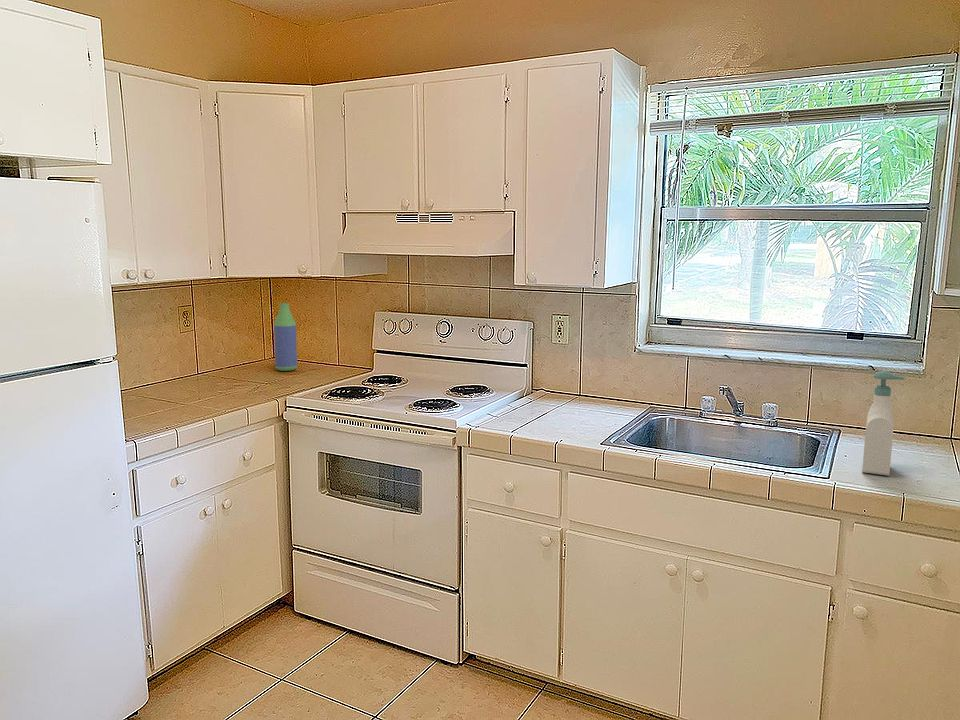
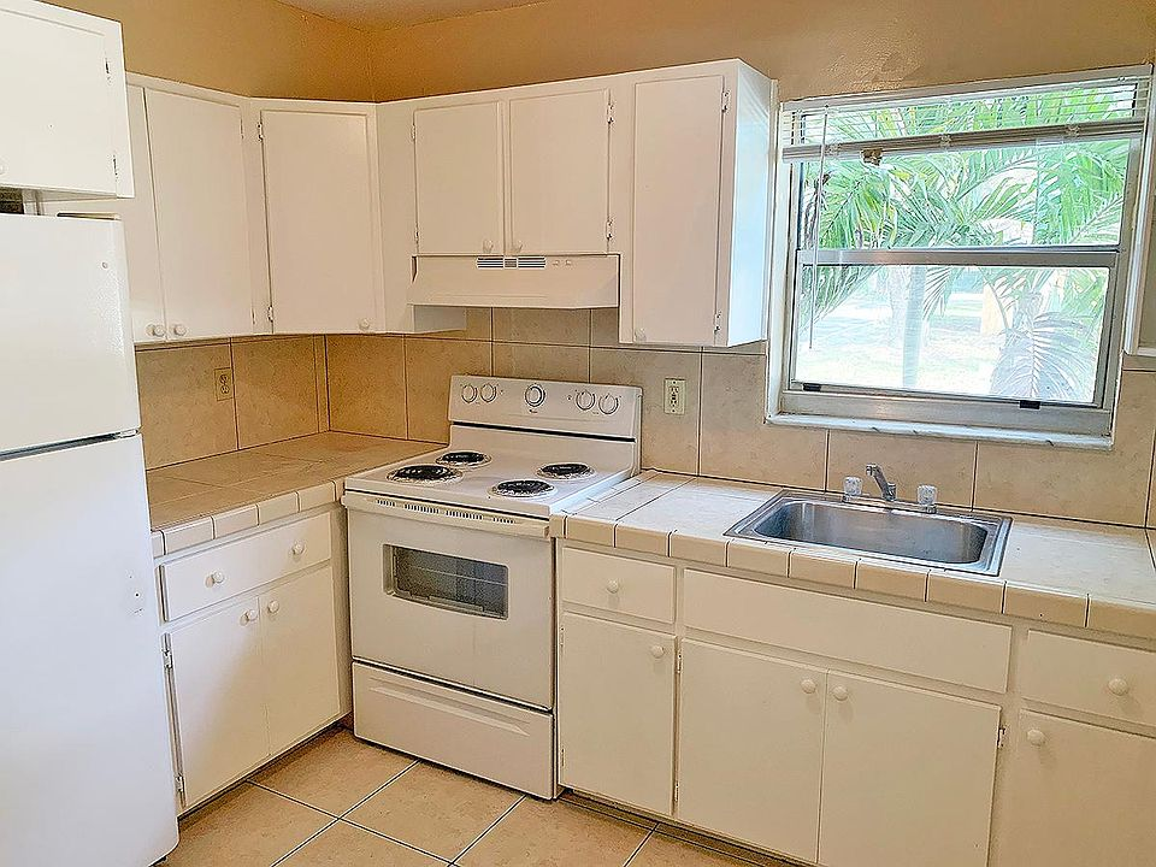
- bottle [273,302,298,372]
- soap bottle [861,370,906,477]
